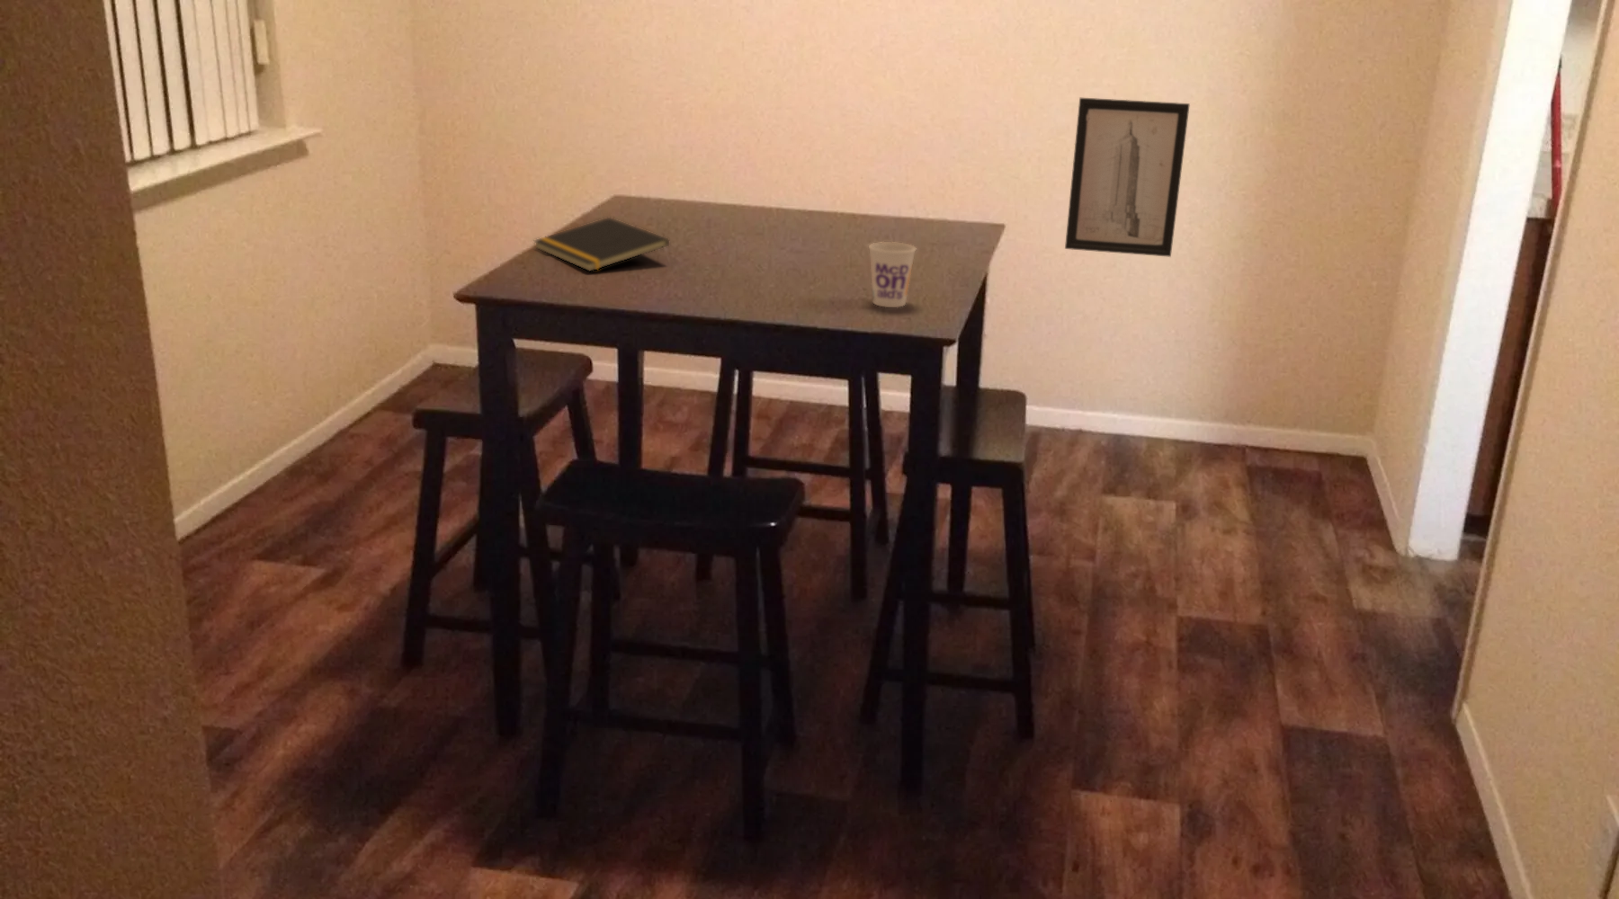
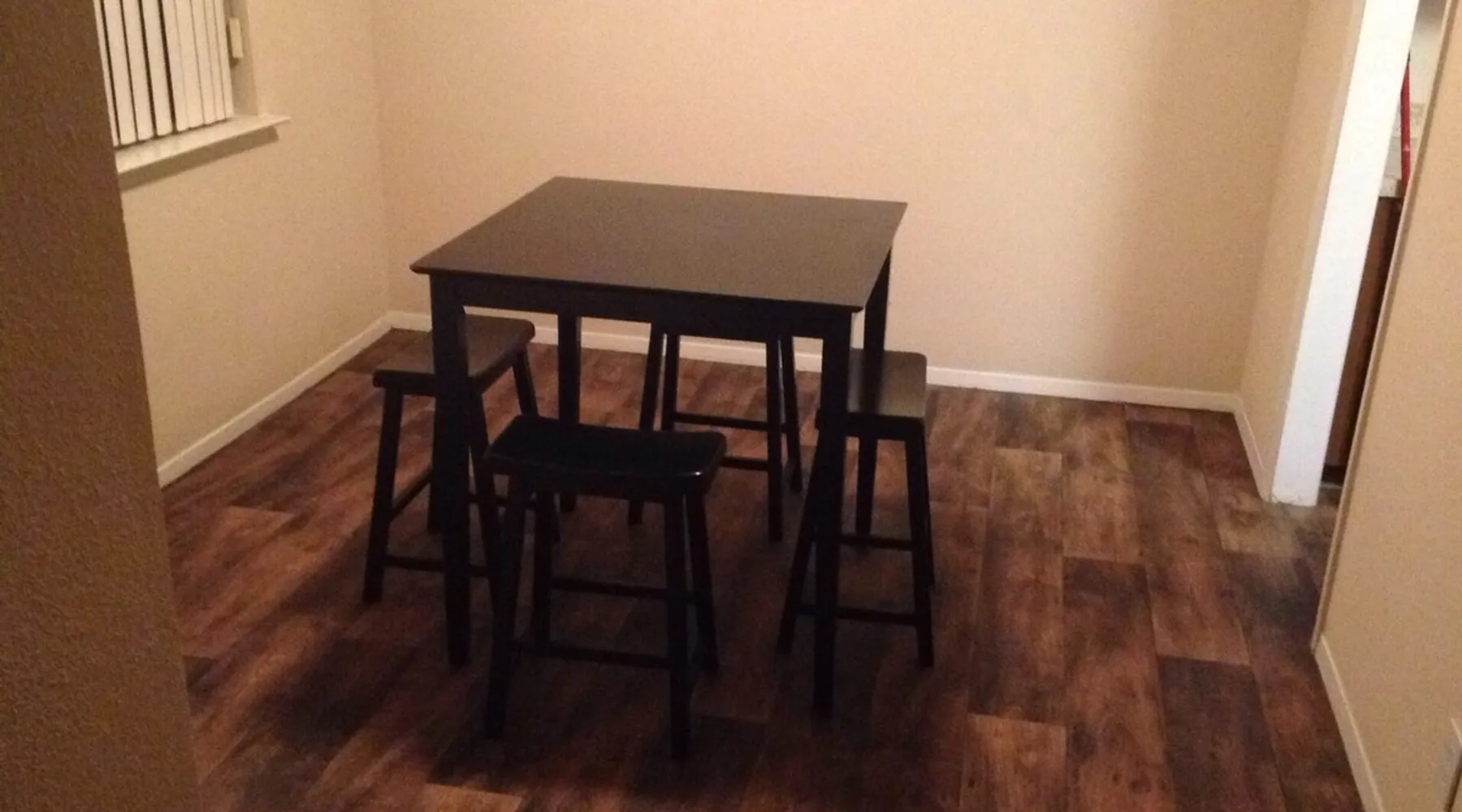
- wall art [1064,97,1190,258]
- notepad [533,217,670,272]
- cup [868,241,917,309]
